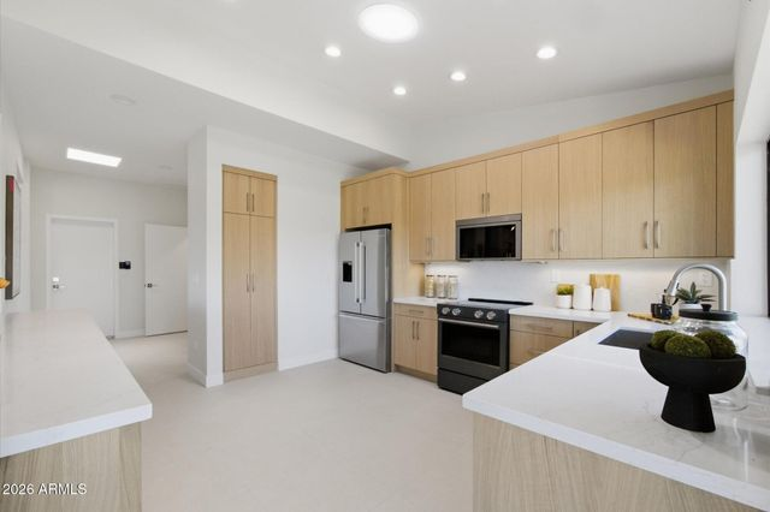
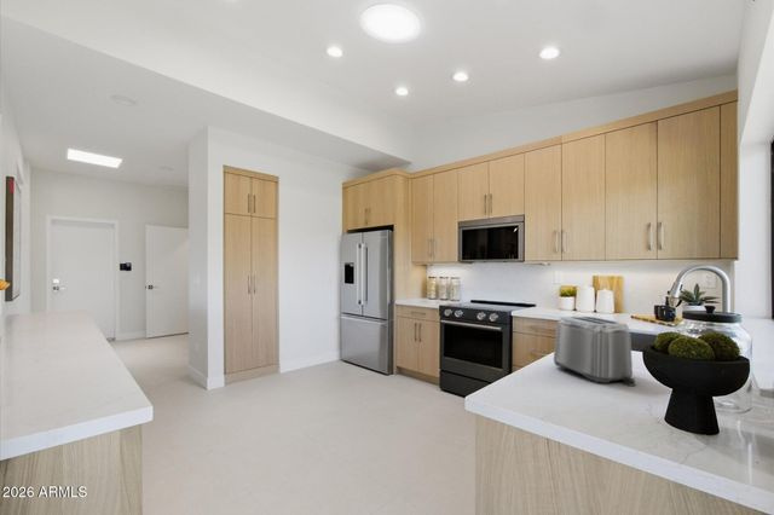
+ toaster [553,316,636,387]
